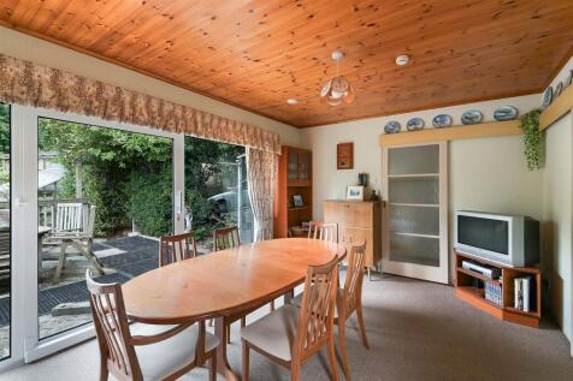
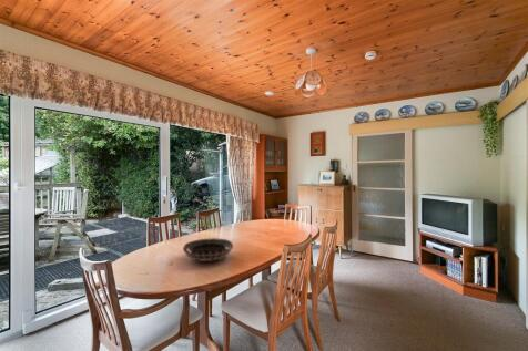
+ decorative bowl [182,237,234,262]
